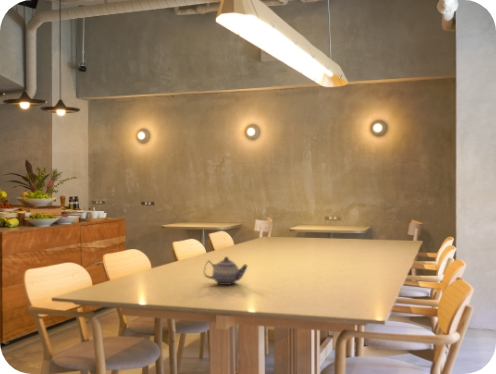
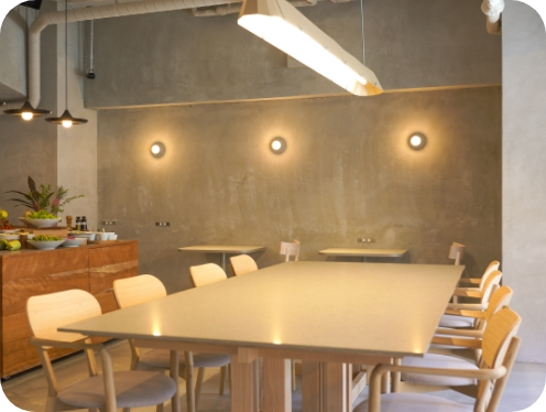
- teapot [203,256,249,286]
